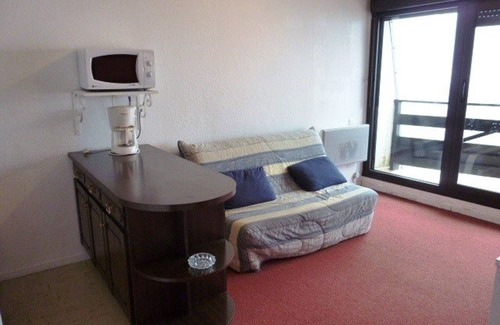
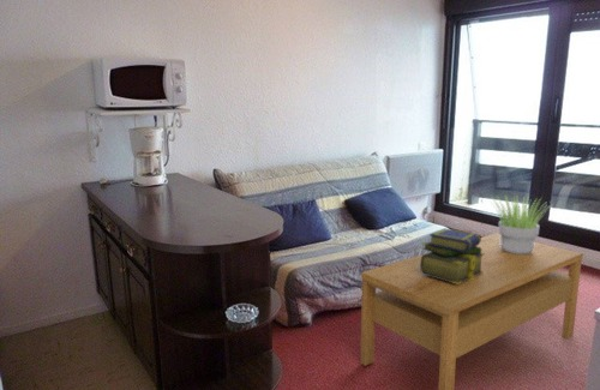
+ stack of books [420,228,485,284]
+ coffee table [359,232,584,390]
+ potted plant [491,193,554,254]
